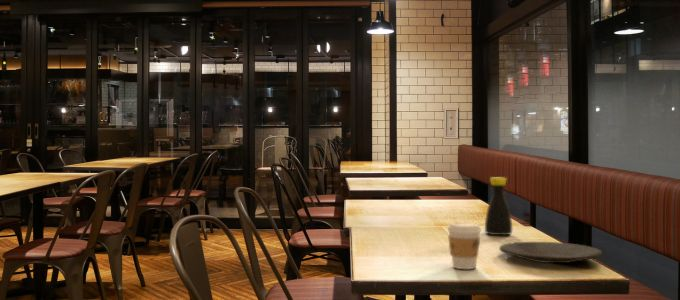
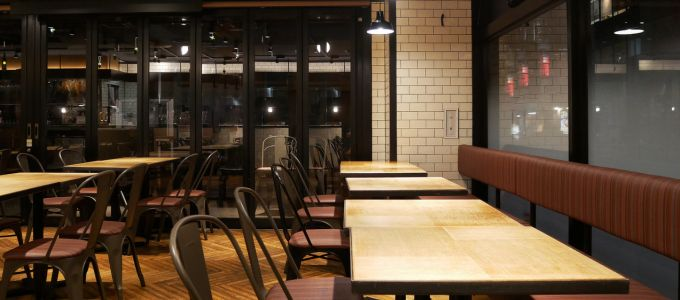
- bottle [484,177,513,236]
- plate [498,241,603,264]
- coffee cup [447,221,482,270]
